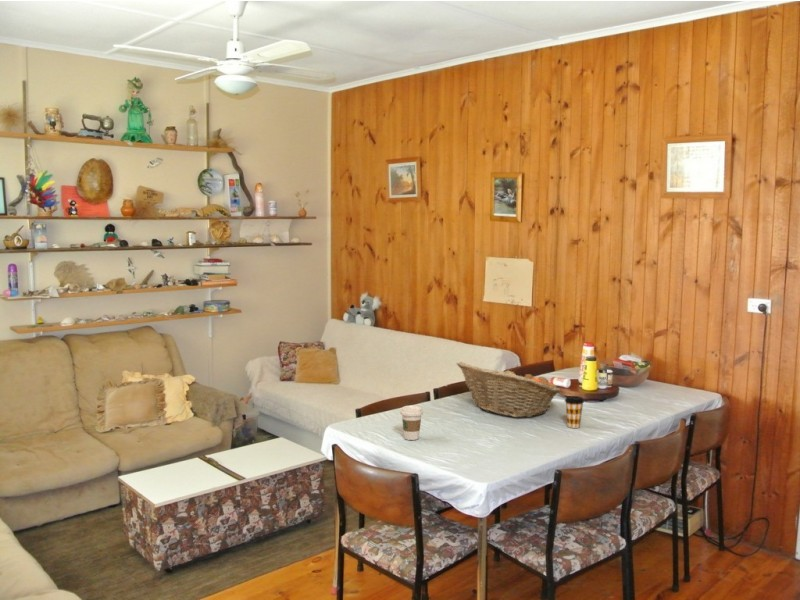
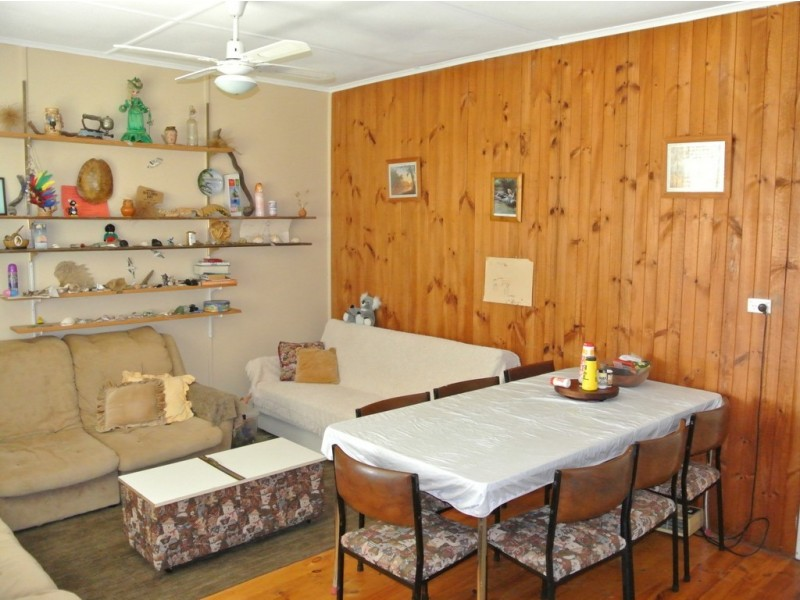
- coffee cup [564,395,585,429]
- coffee cup [399,405,424,441]
- fruit basket [456,361,561,418]
